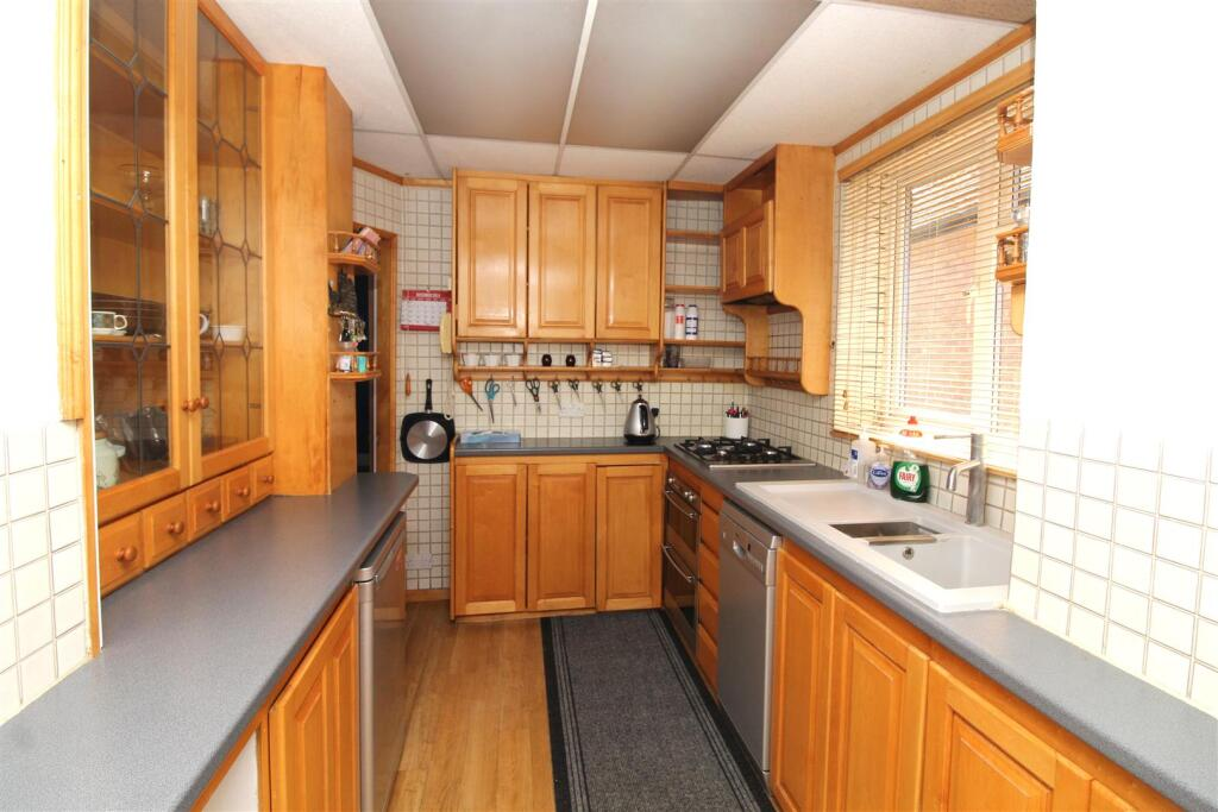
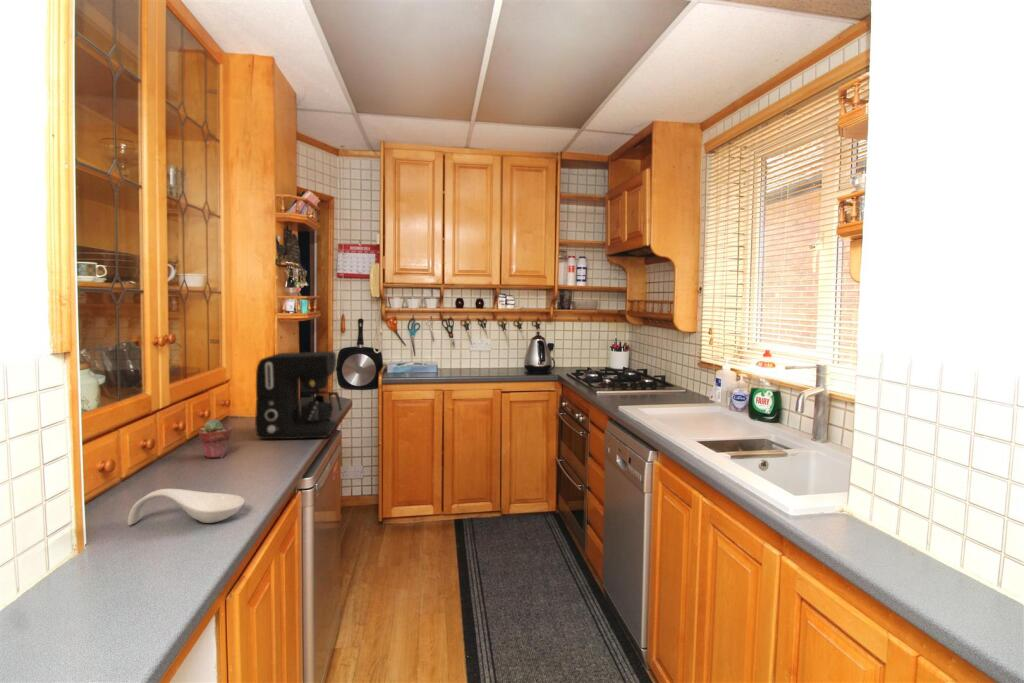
+ spoon rest [126,488,245,526]
+ coffee maker [254,350,342,440]
+ potted succulent [198,418,232,459]
